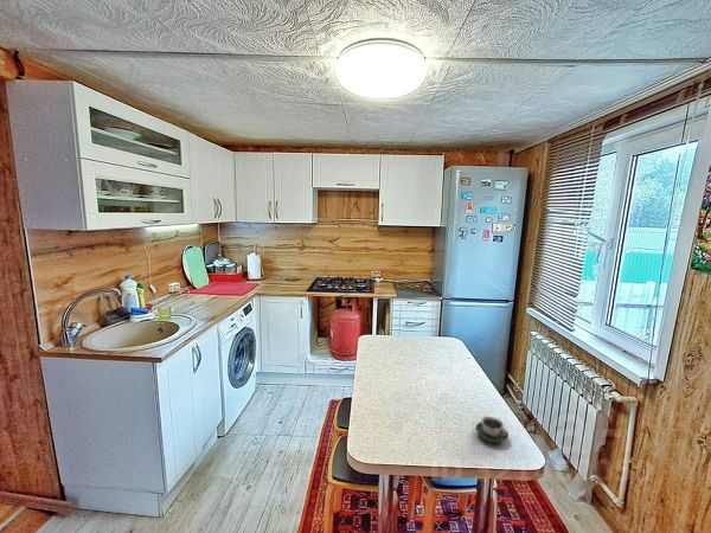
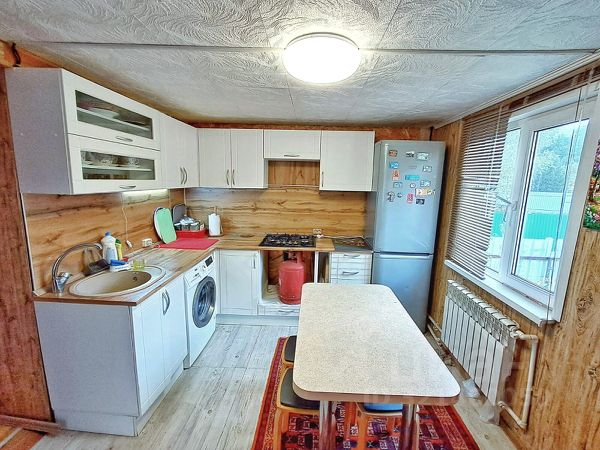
- cup [475,416,510,444]
